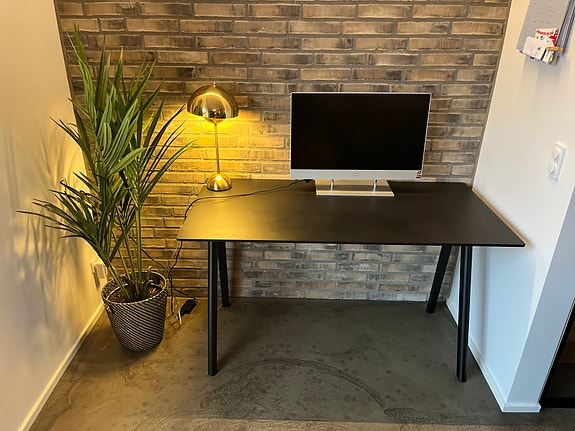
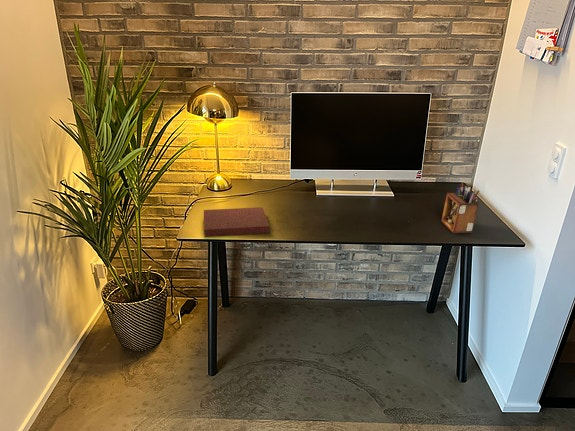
+ desk organizer [441,182,480,234]
+ notebook [203,206,270,238]
